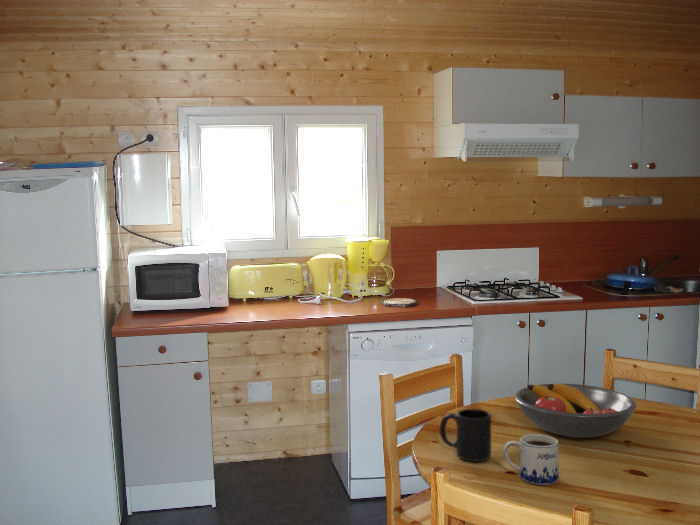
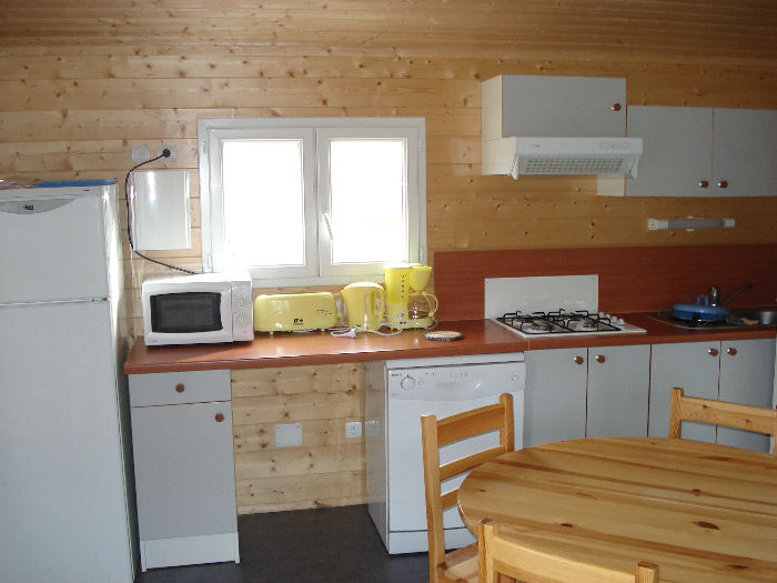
- mug [439,408,492,463]
- fruit bowl [514,383,638,439]
- mug [502,433,560,486]
